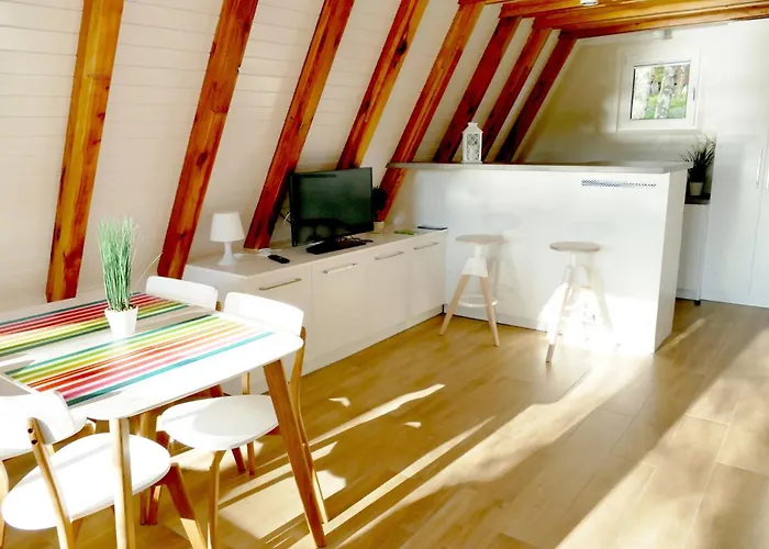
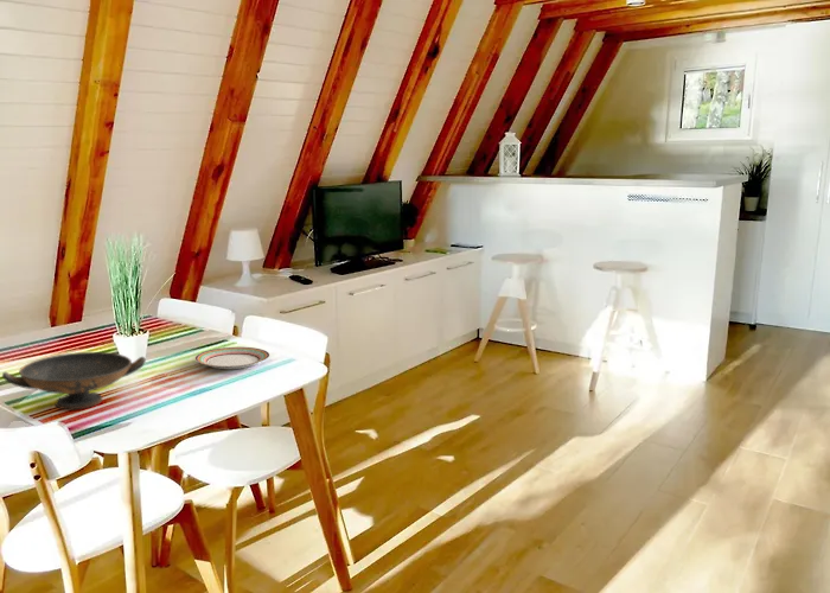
+ plate [194,346,270,370]
+ decorative bowl [1,351,147,410]
